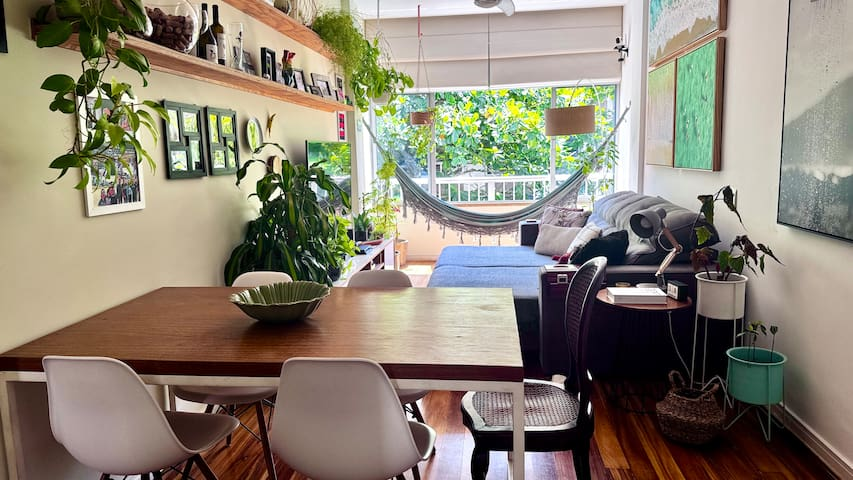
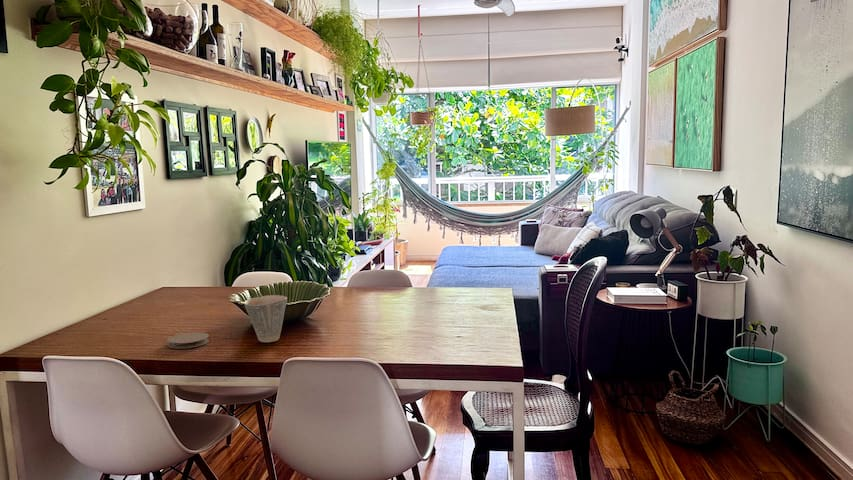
+ cup [243,294,288,343]
+ coaster [166,331,210,349]
